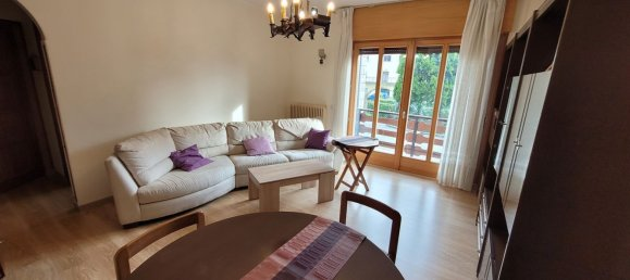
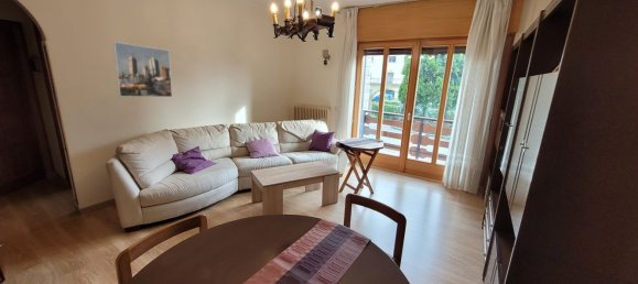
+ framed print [112,41,173,98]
